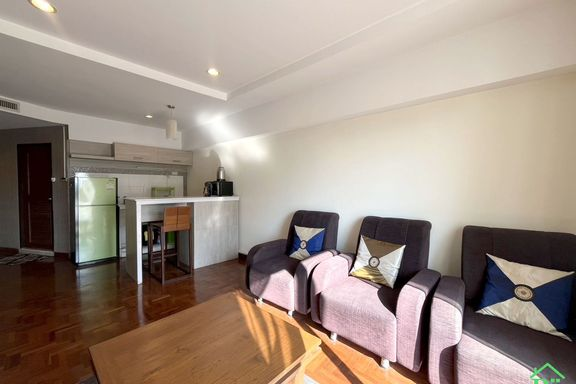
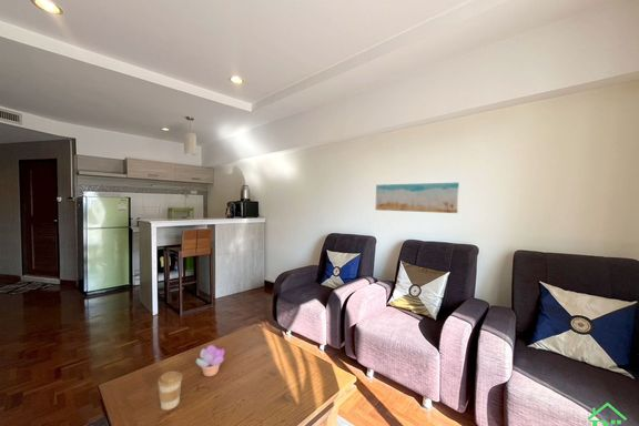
+ coffee cup [156,371,183,412]
+ wall art [375,182,460,214]
+ succulent plant [195,344,225,377]
